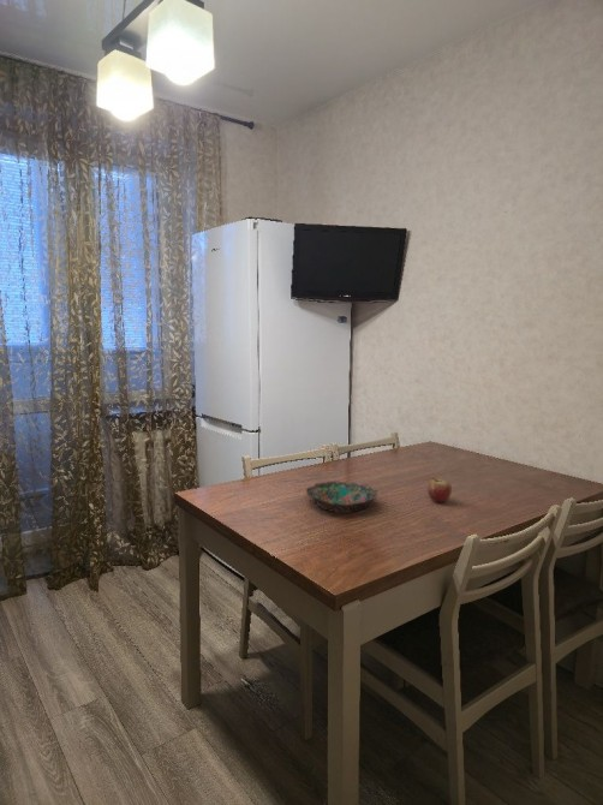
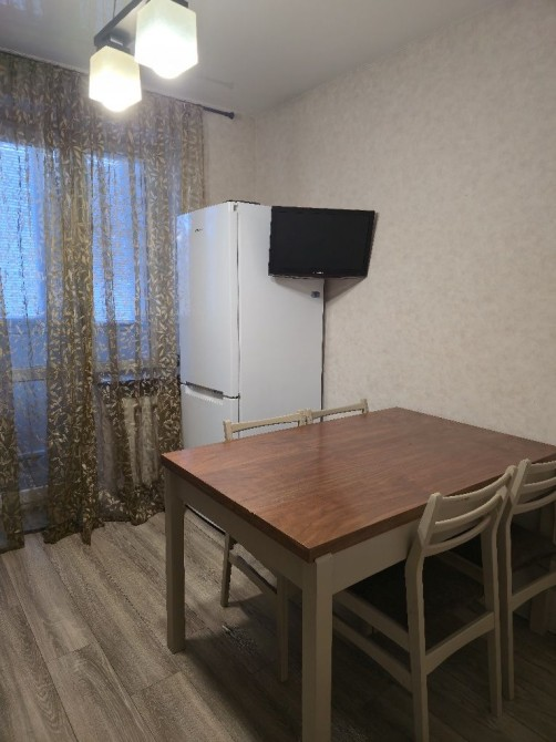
- bowl [305,479,378,514]
- fruit [426,477,453,503]
